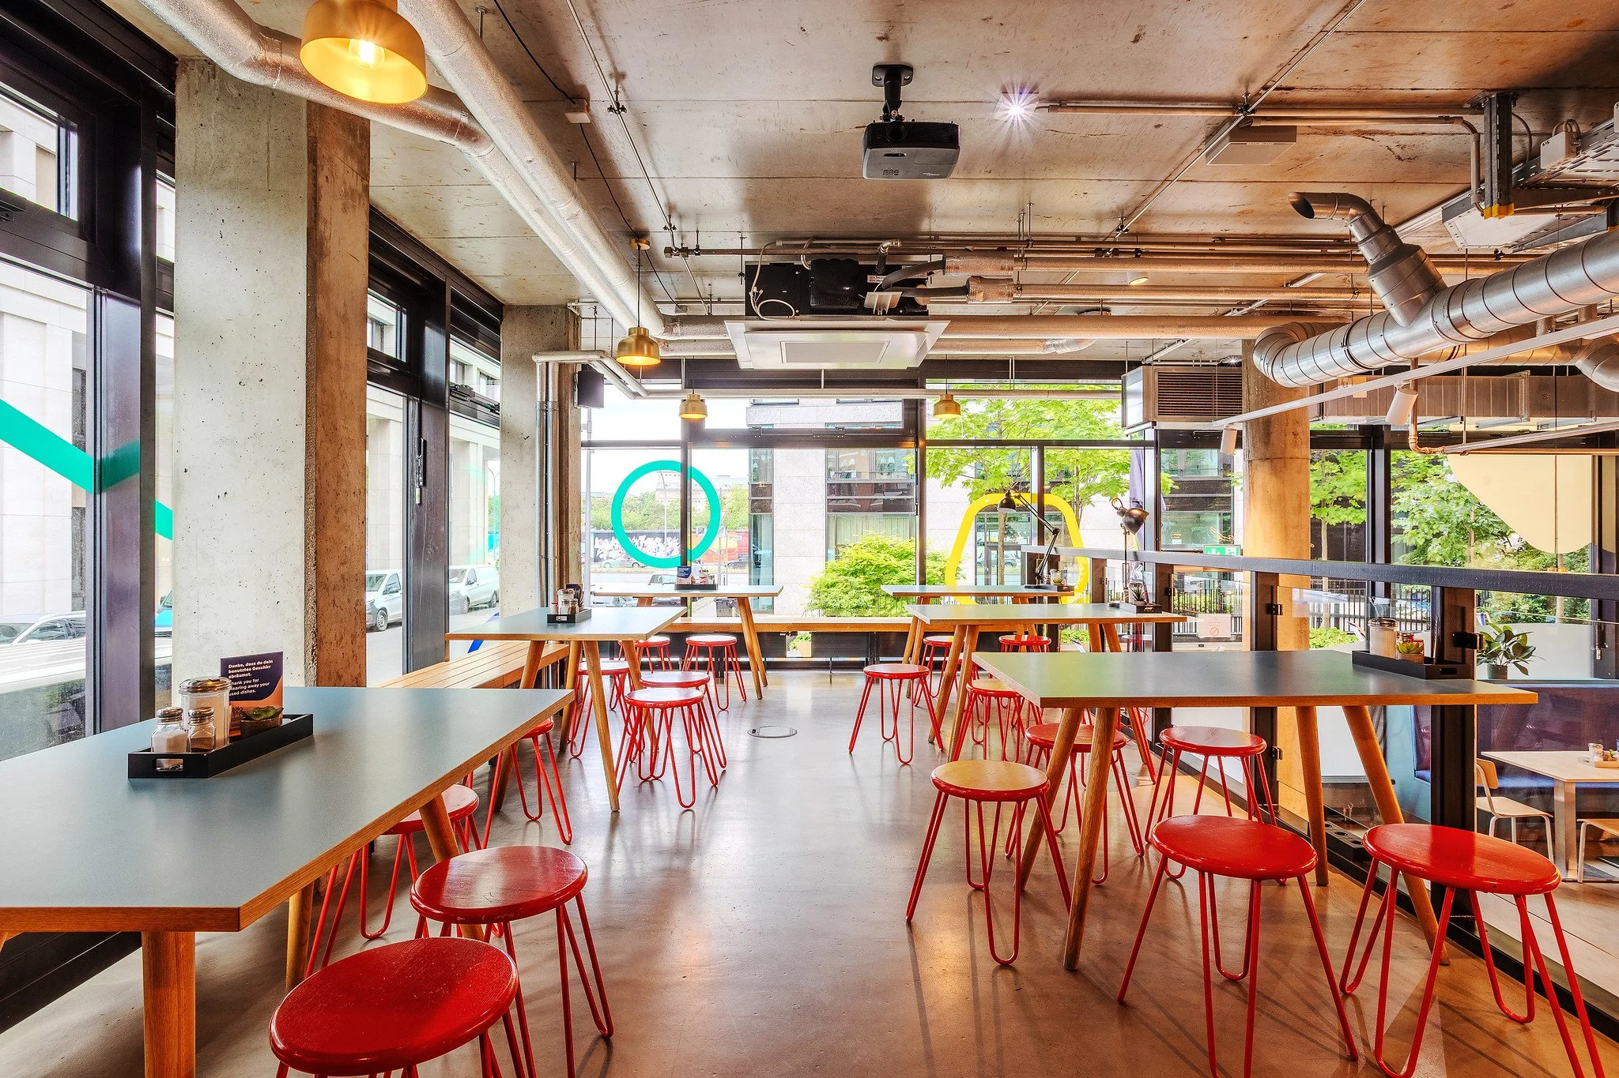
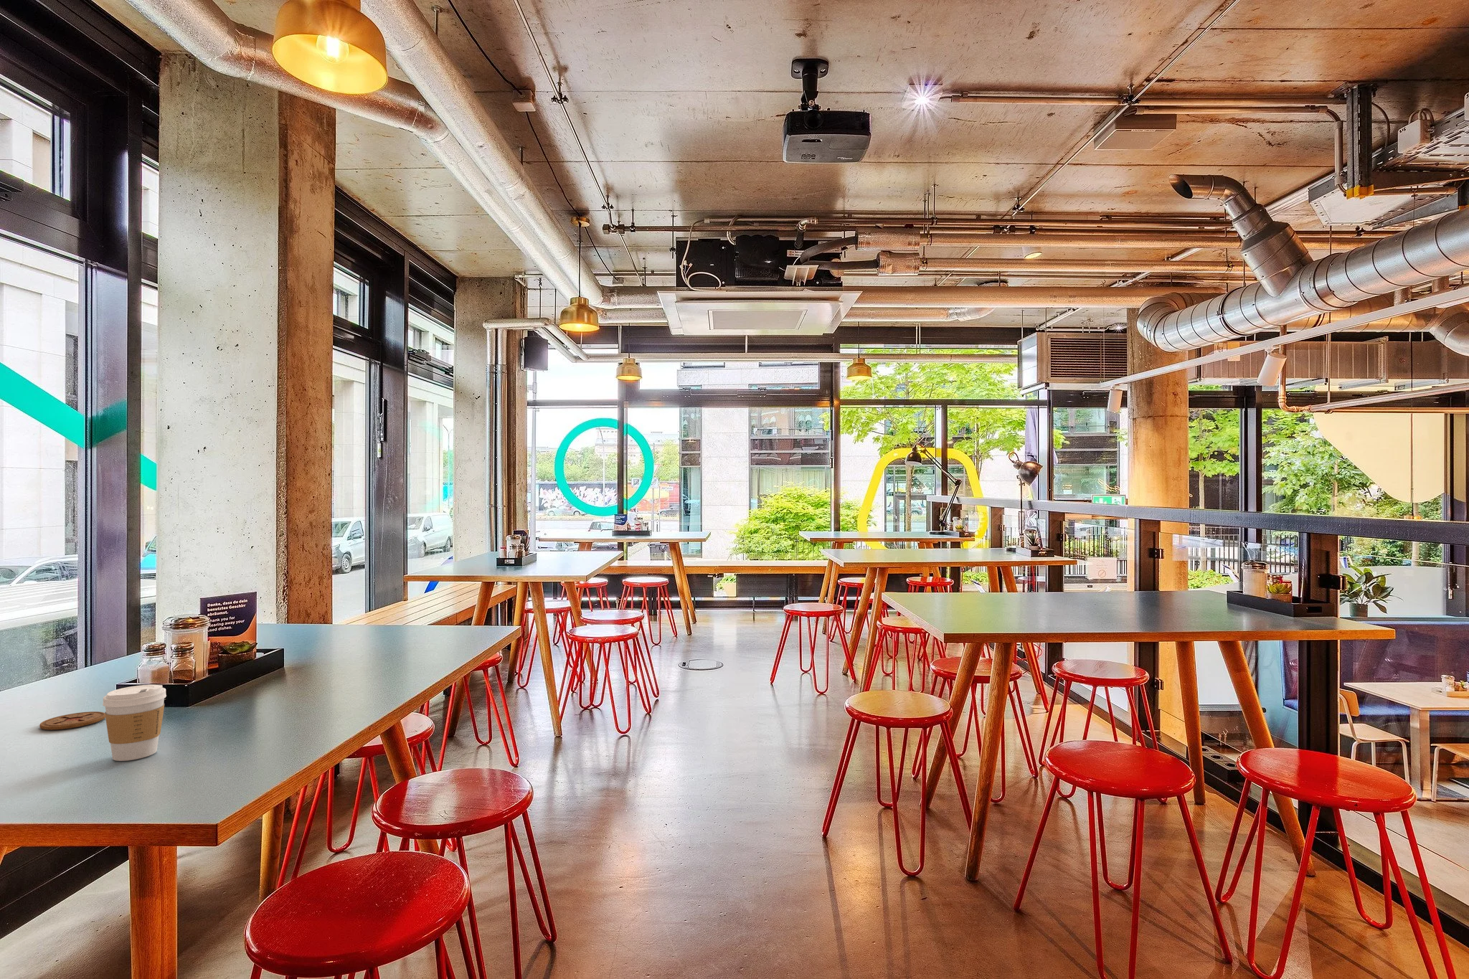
+ coffee cup [102,684,167,762]
+ coaster [38,711,106,731]
